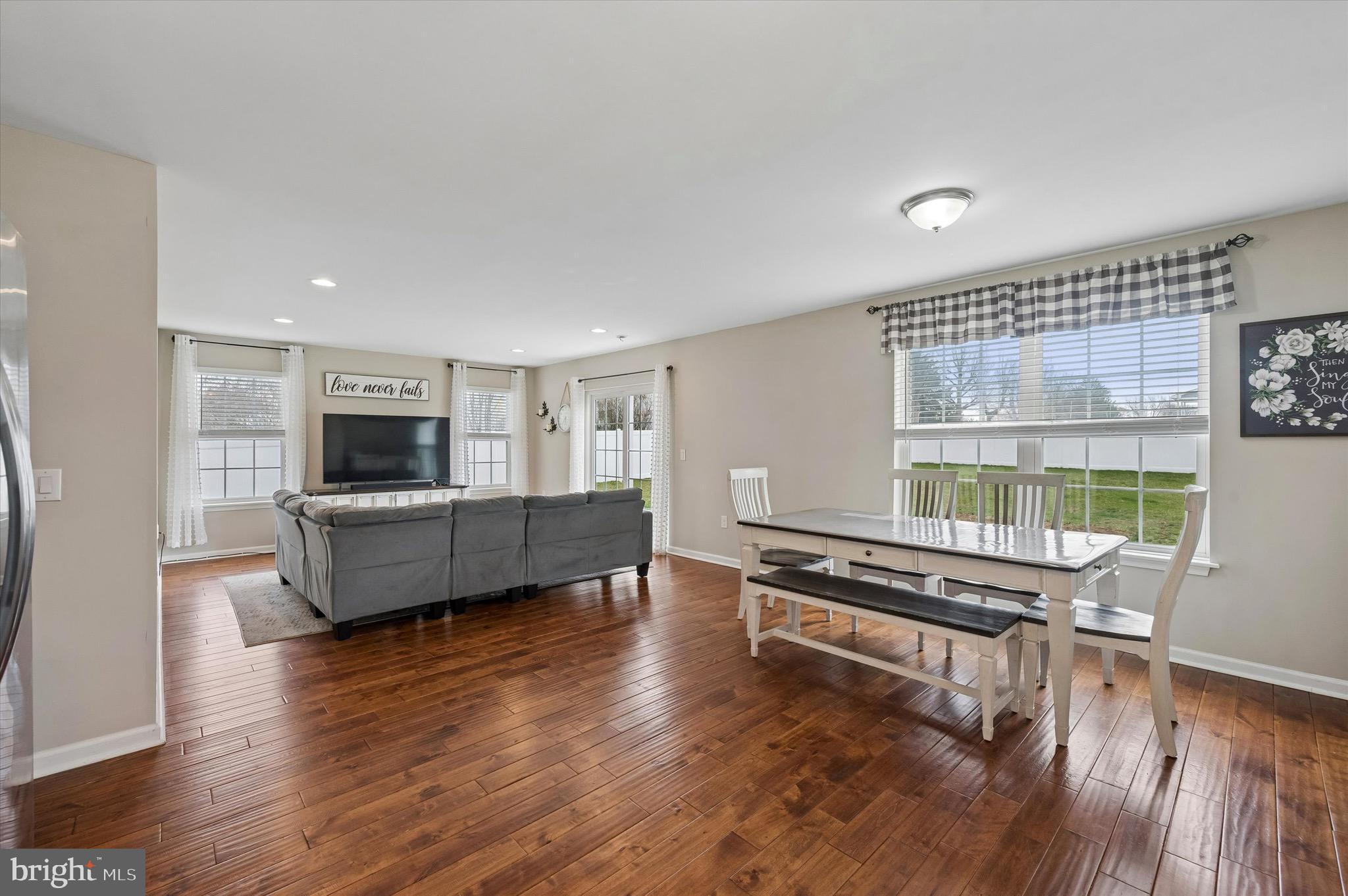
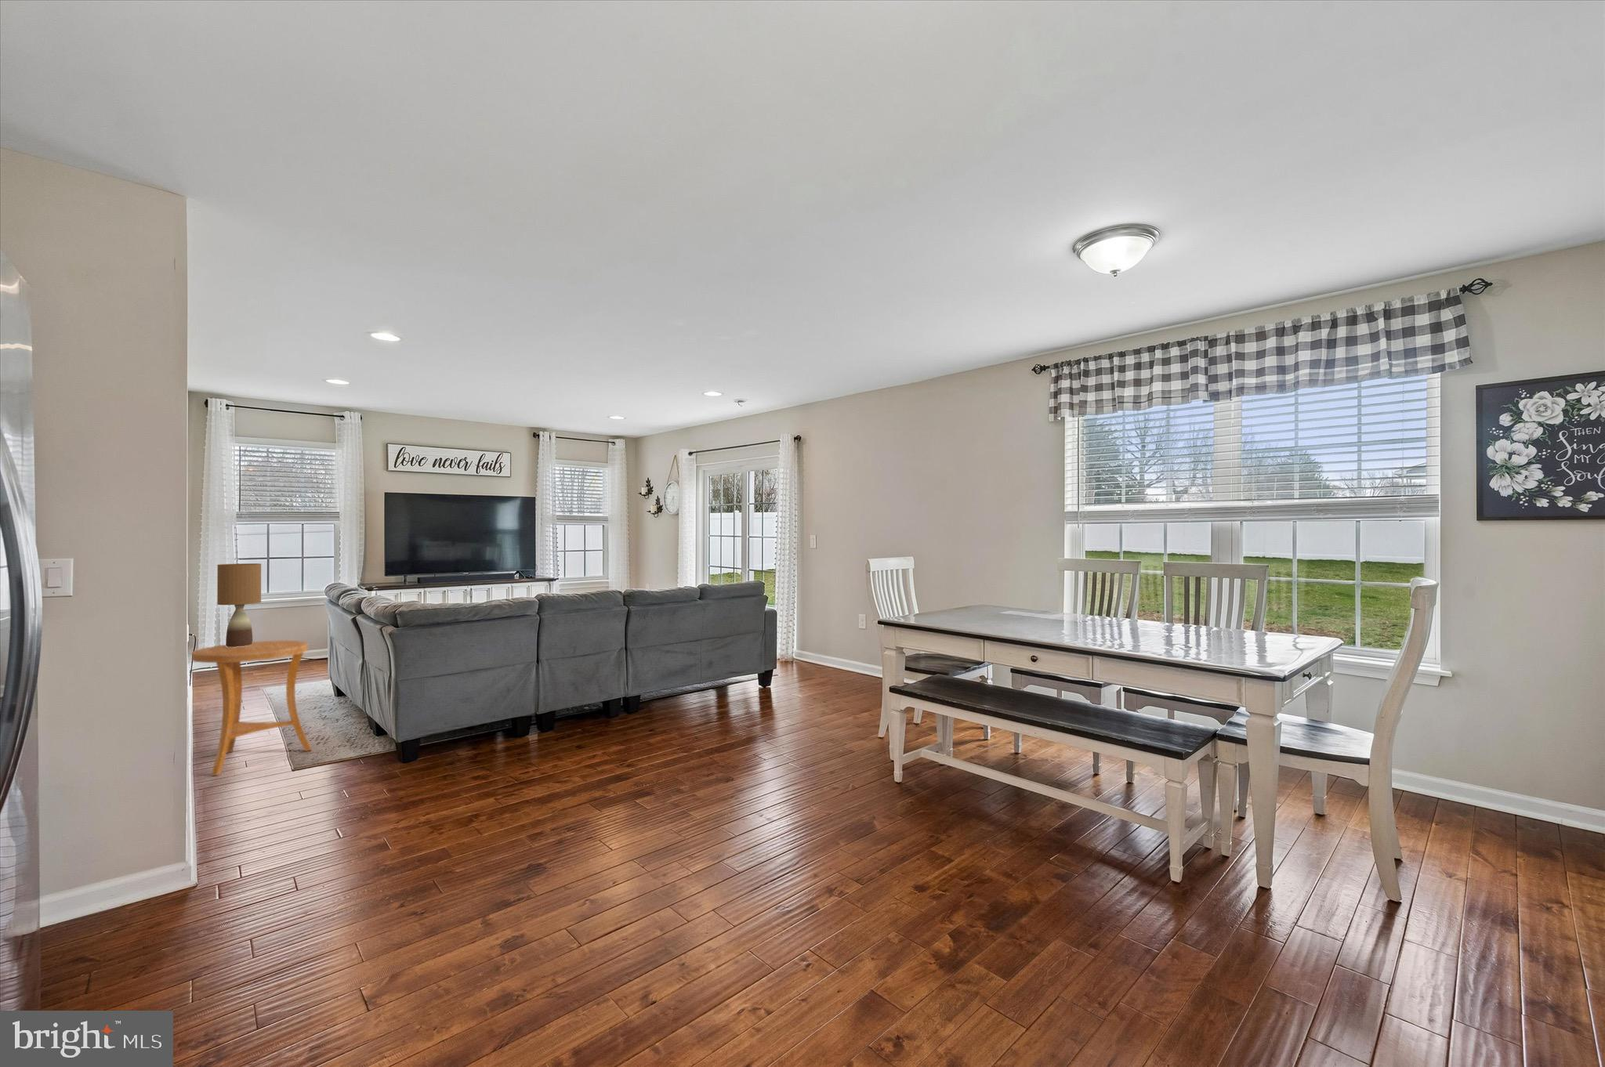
+ side table [191,639,313,776]
+ table lamp [217,562,262,647]
